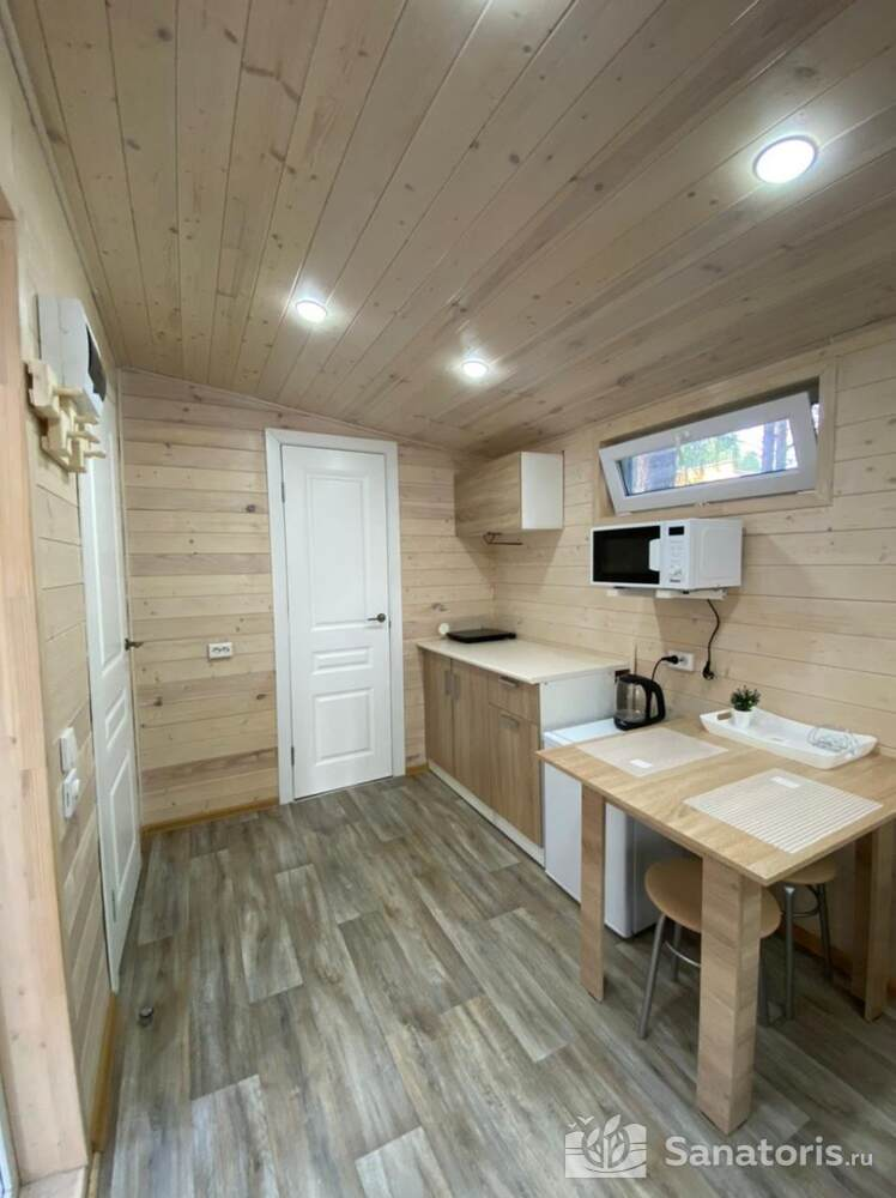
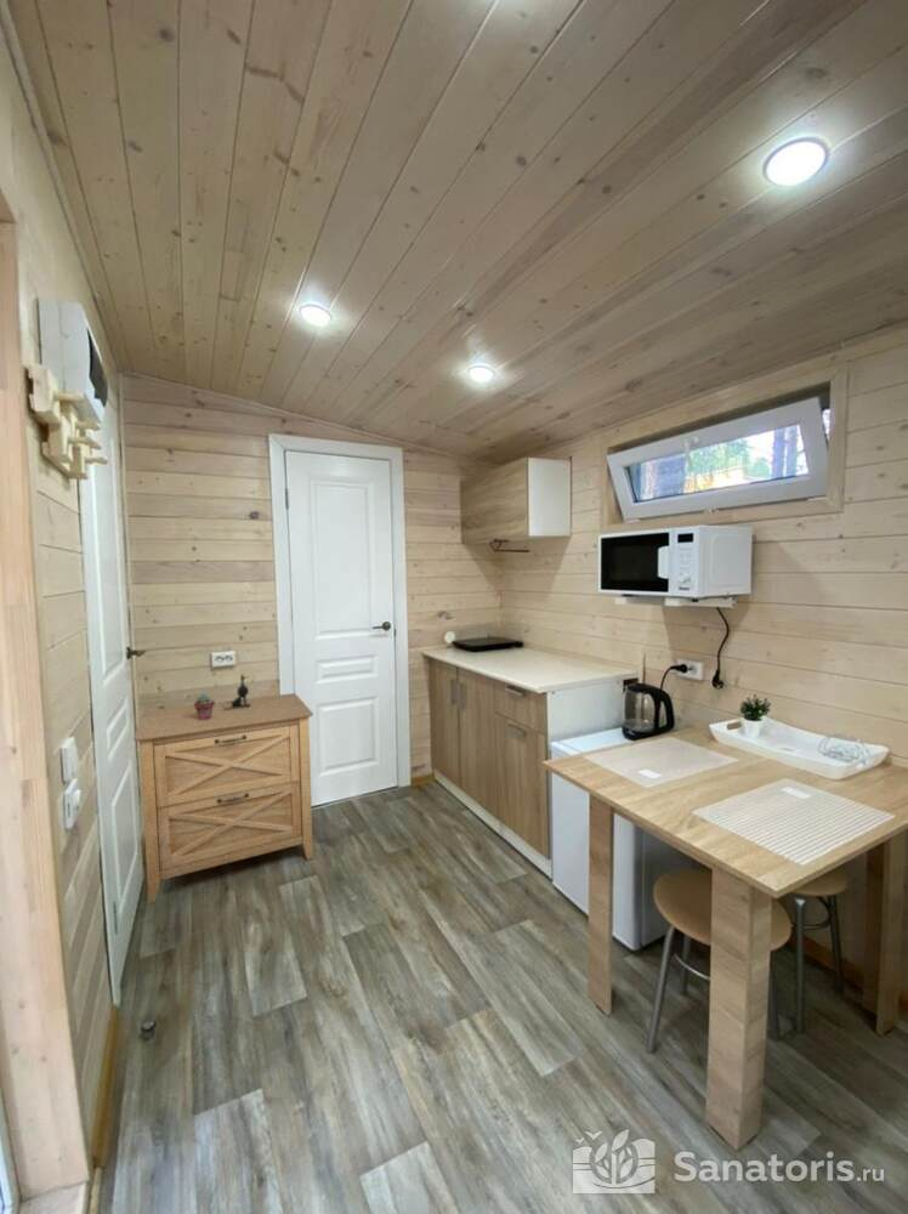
+ decorative figurine [223,673,251,709]
+ cabinet [132,692,314,904]
+ potted succulent [193,693,216,720]
